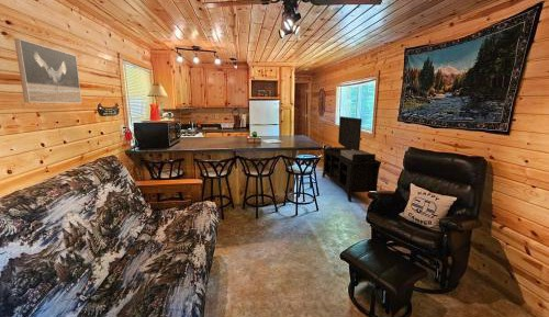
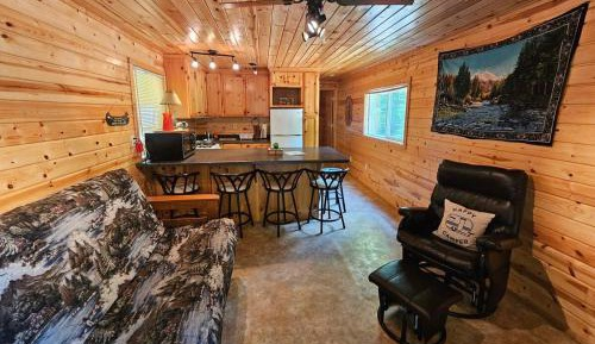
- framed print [13,37,82,104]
- media console [322,115,382,203]
